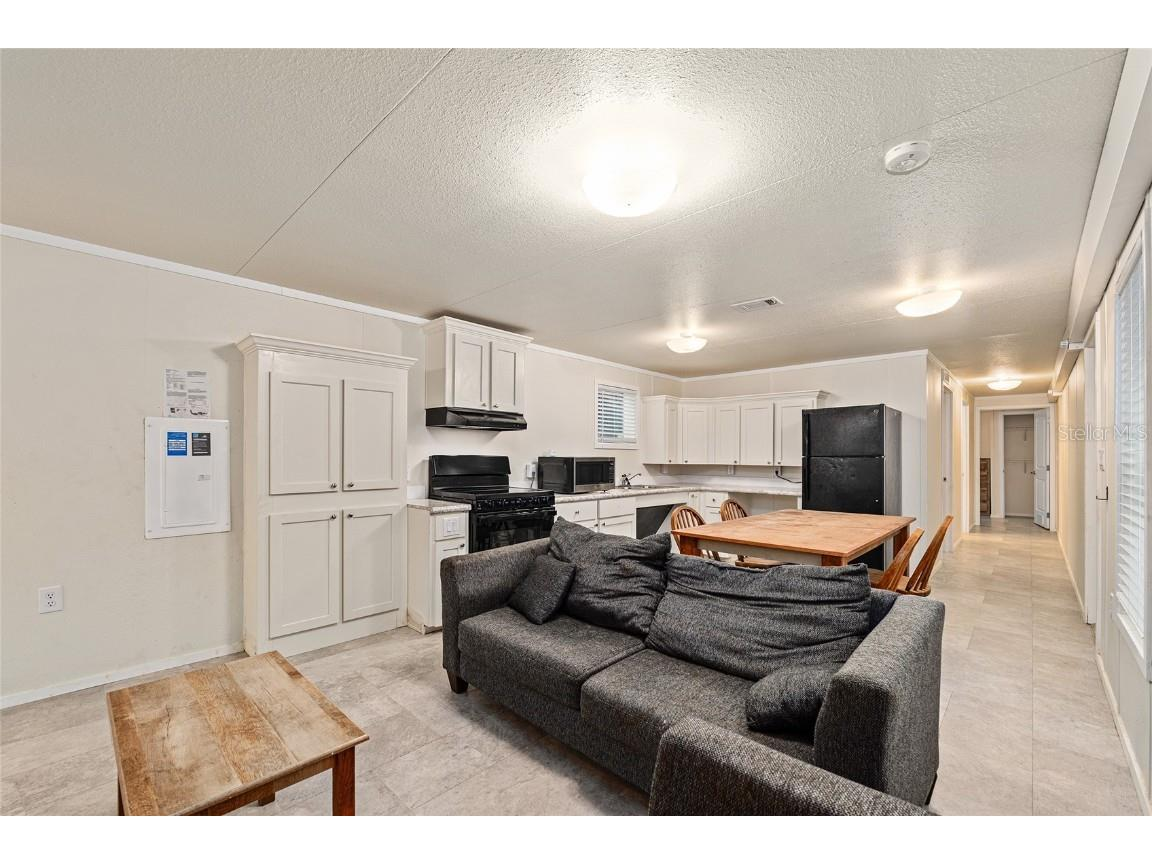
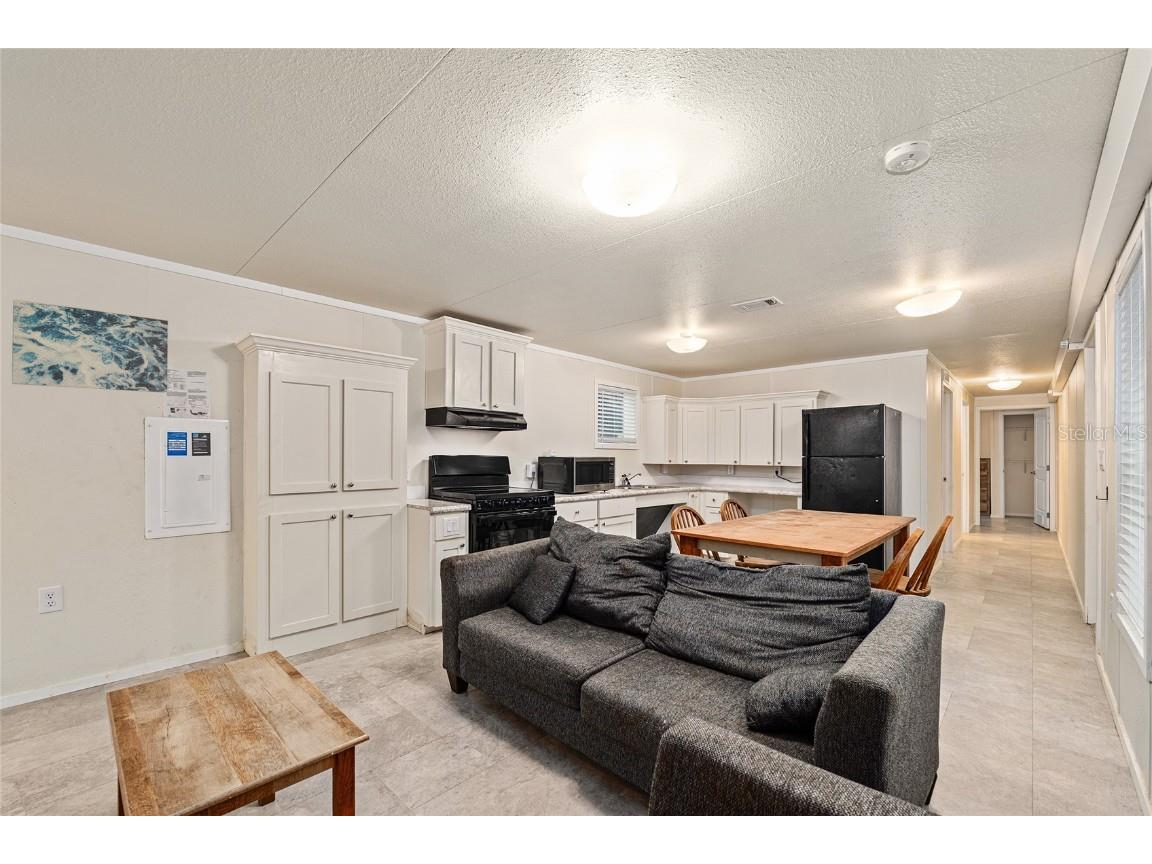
+ wall art [11,299,169,393]
